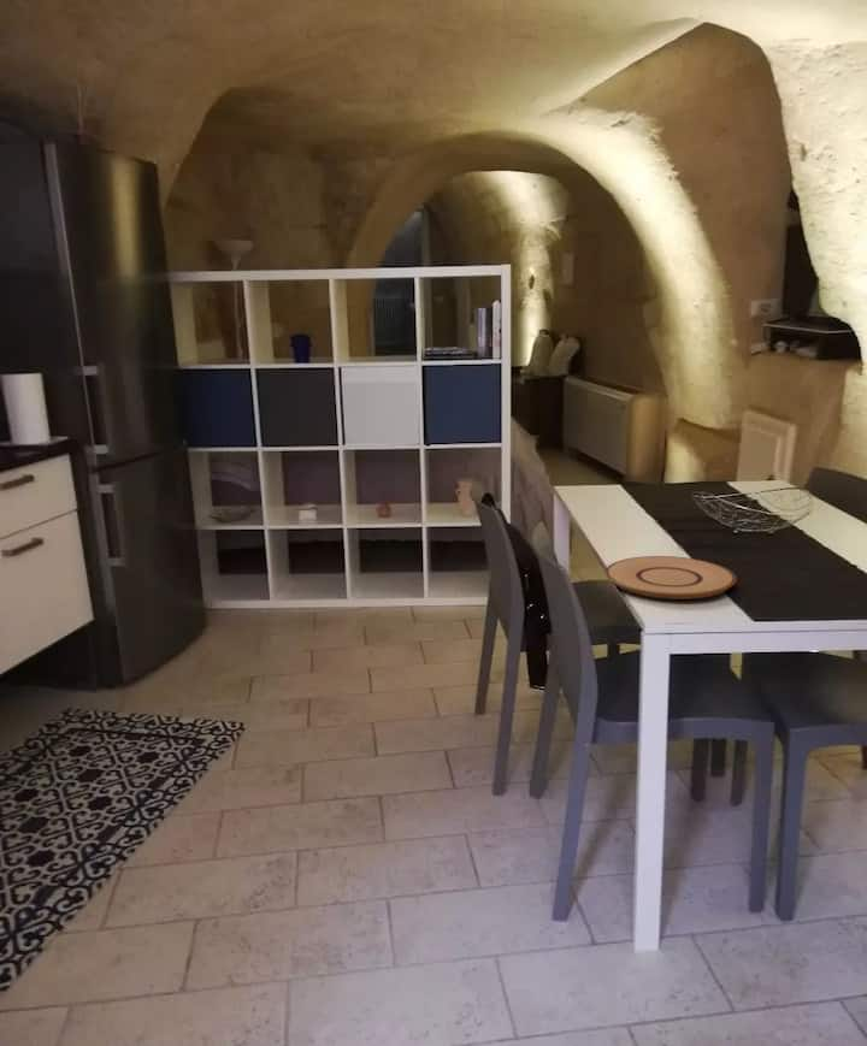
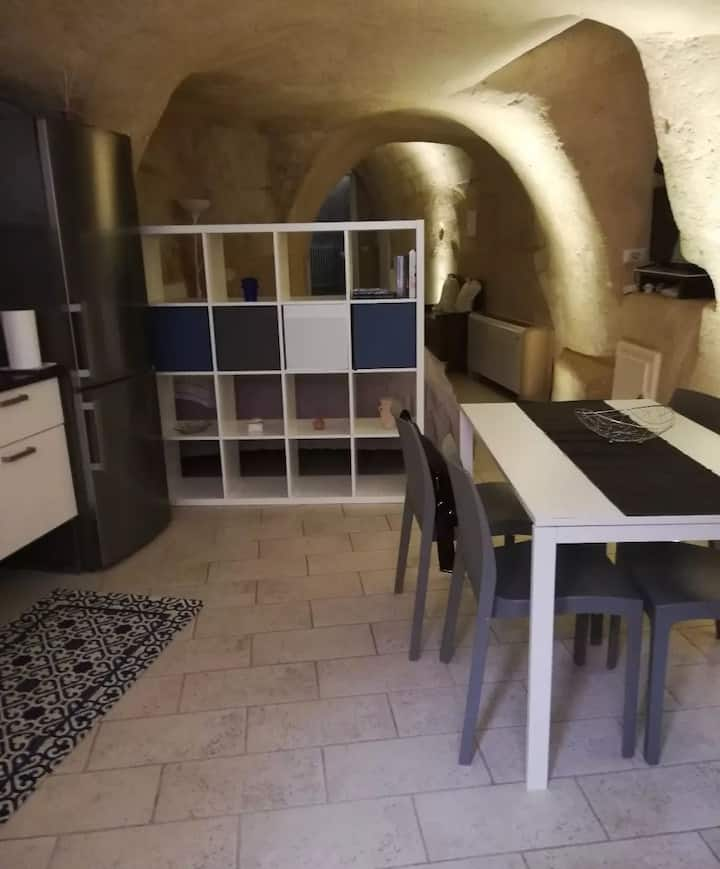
- plate [603,555,737,601]
